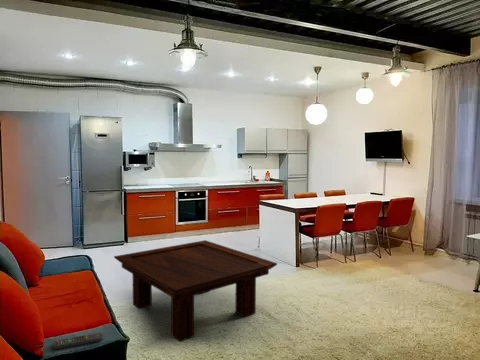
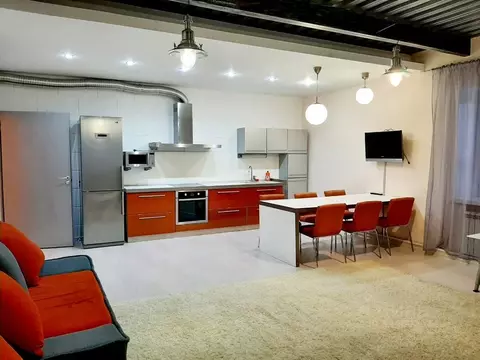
- remote control [52,332,104,350]
- coffee table [113,239,278,343]
